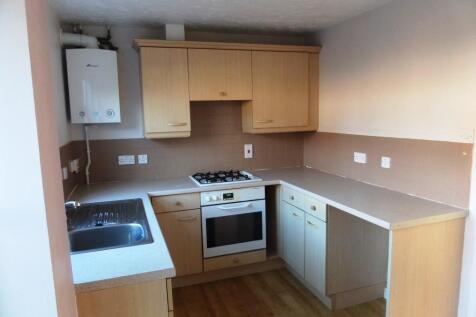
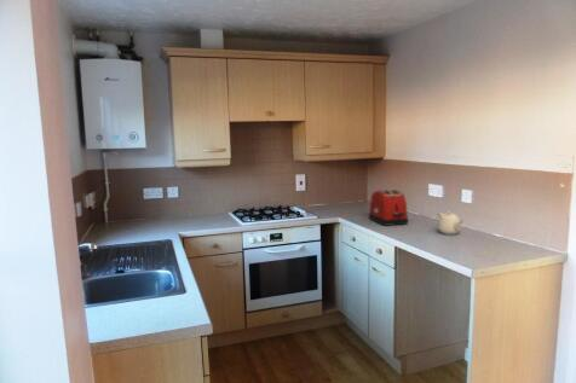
+ toaster [368,188,409,227]
+ teapot [436,210,463,236]
